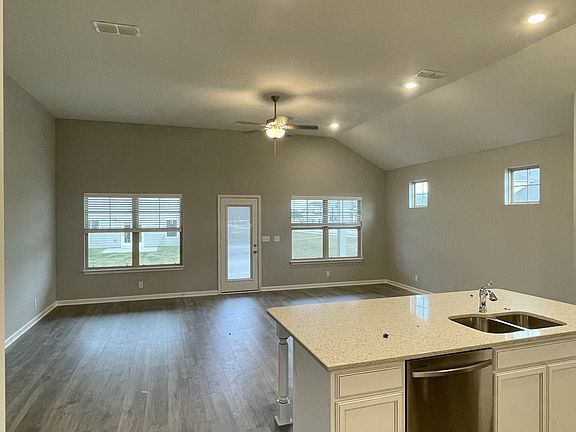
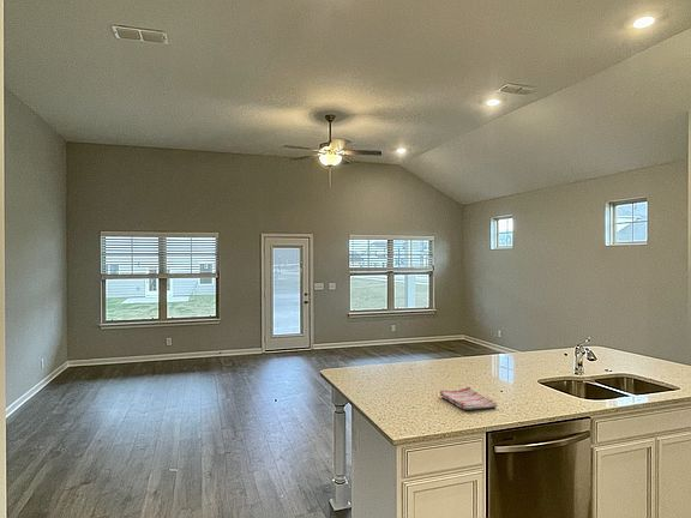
+ dish towel [439,386,498,411]
